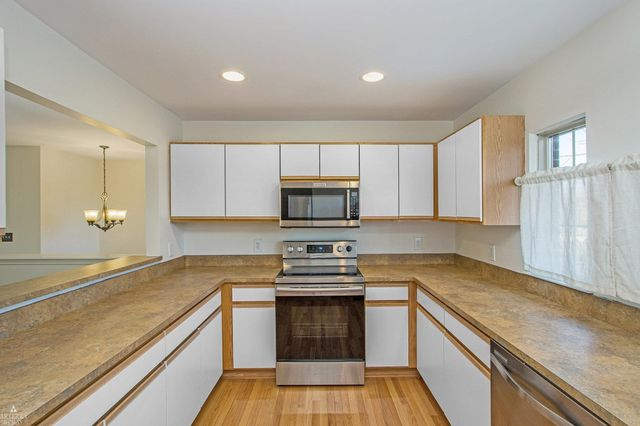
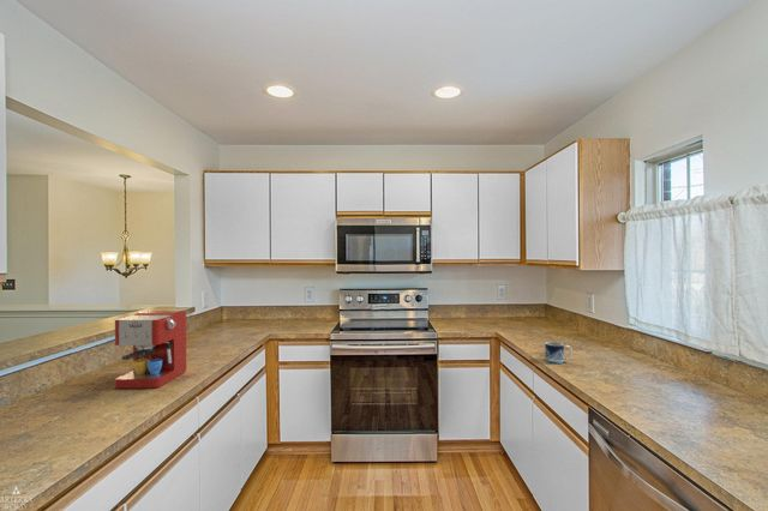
+ mug [544,341,574,365]
+ coffee maker [114,309,187,390]
